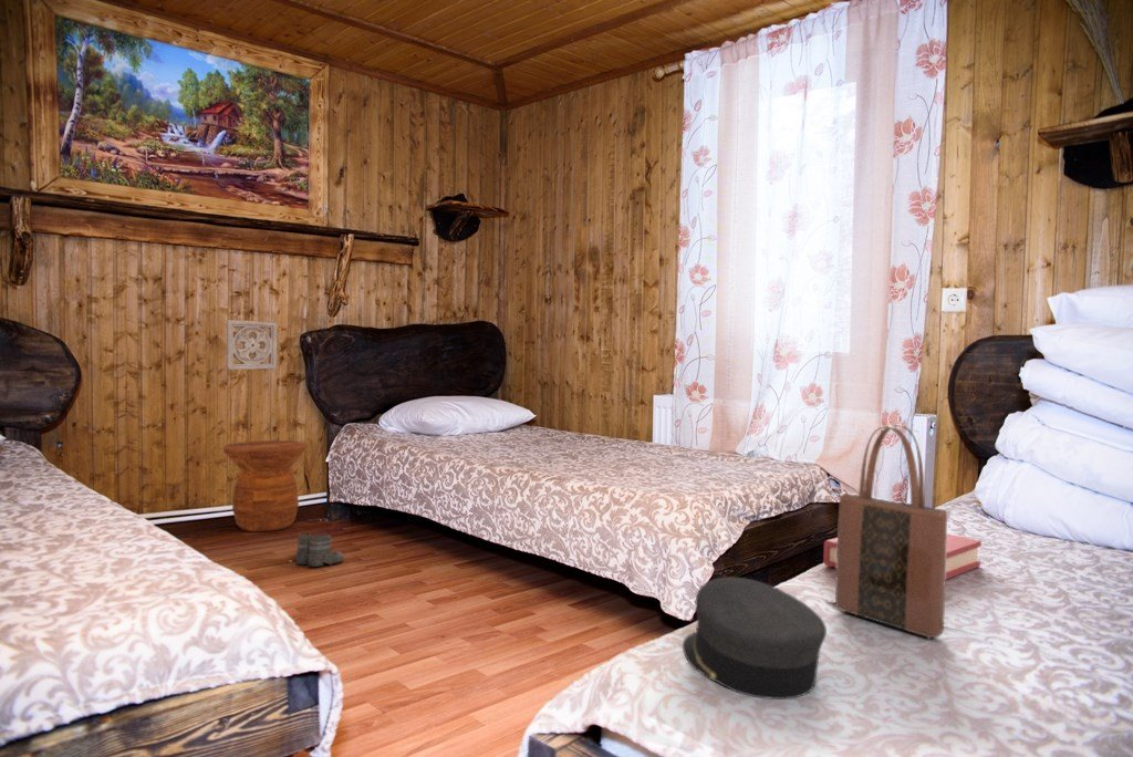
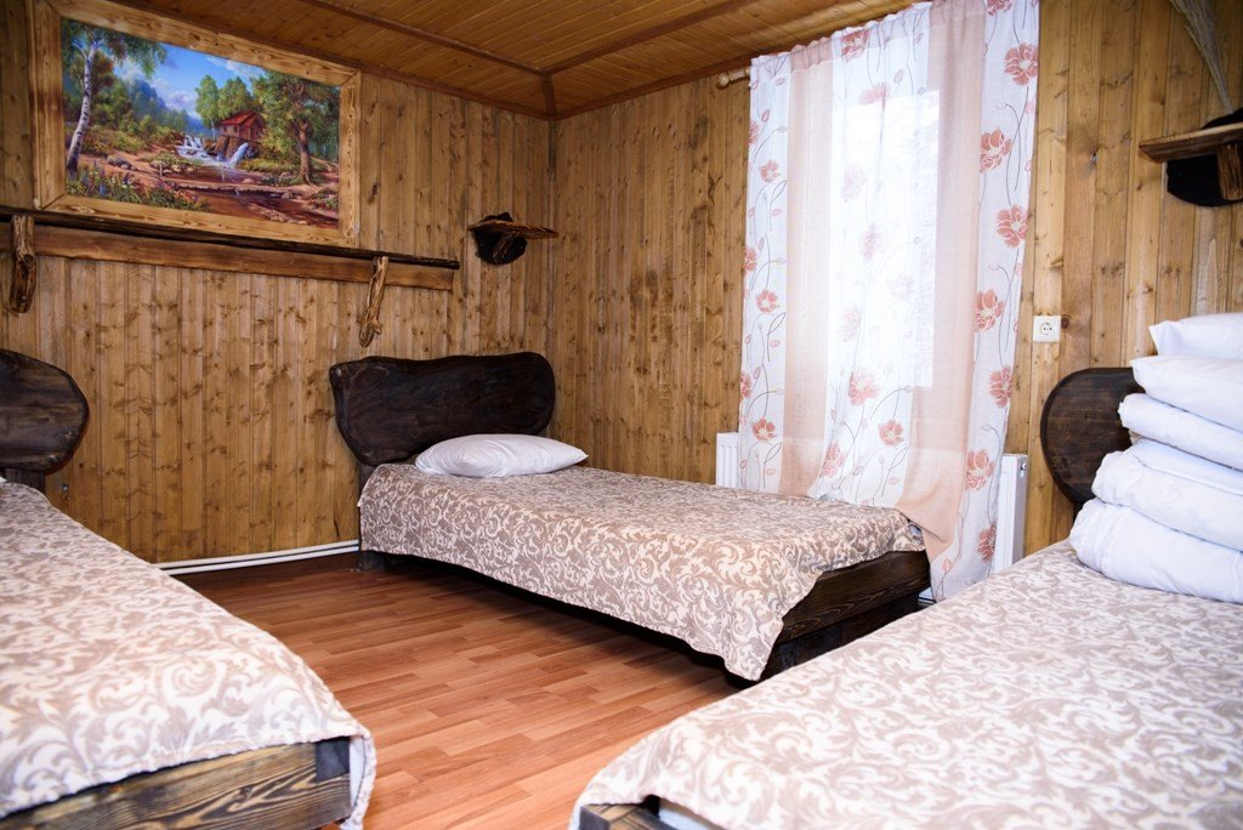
- boots [293,531,345,569]
- hat [682,575,828,701]
- hardback book [822,533,983,581]
- handbag [834,424,948,640]
- wall ornament [225,319,279,371]
- side table [222,439,308,532]
